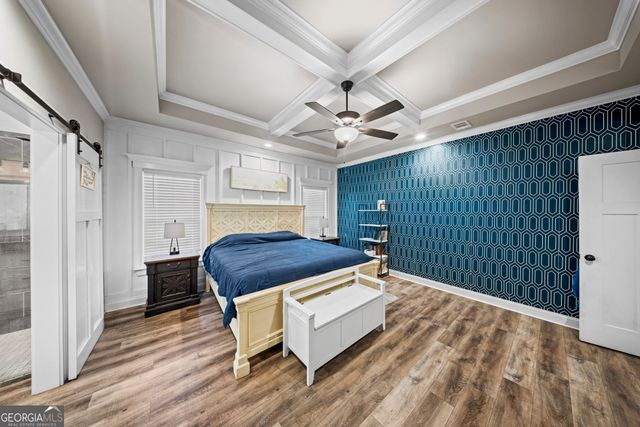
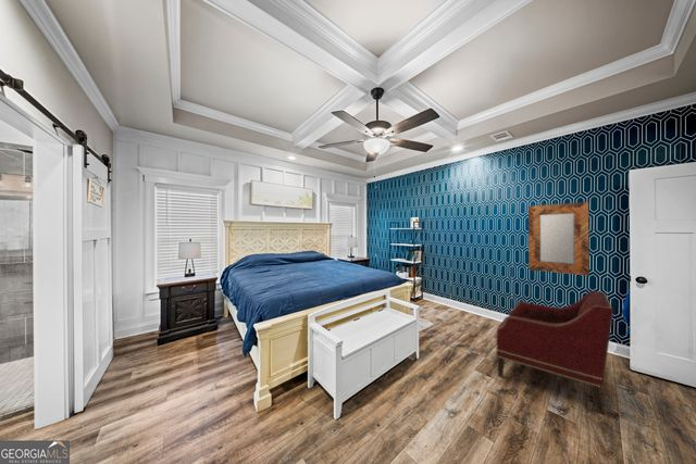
+ armchair [496,290,614,415]
+ home mirror [527,201,591,277]
